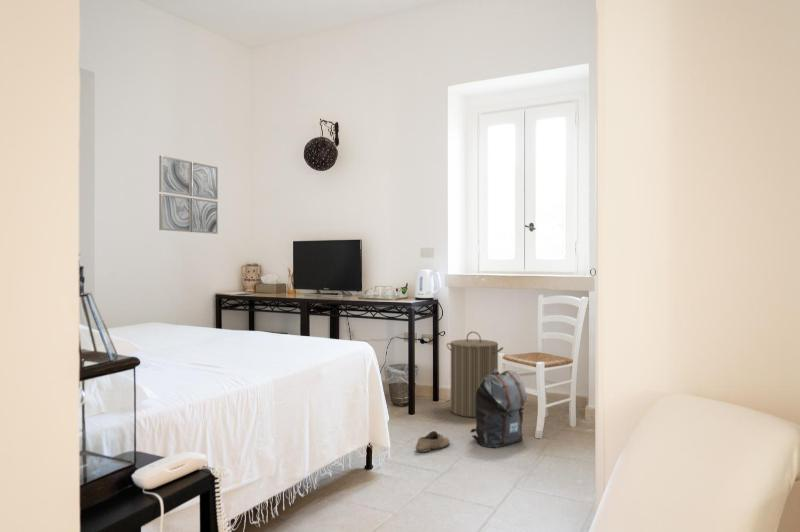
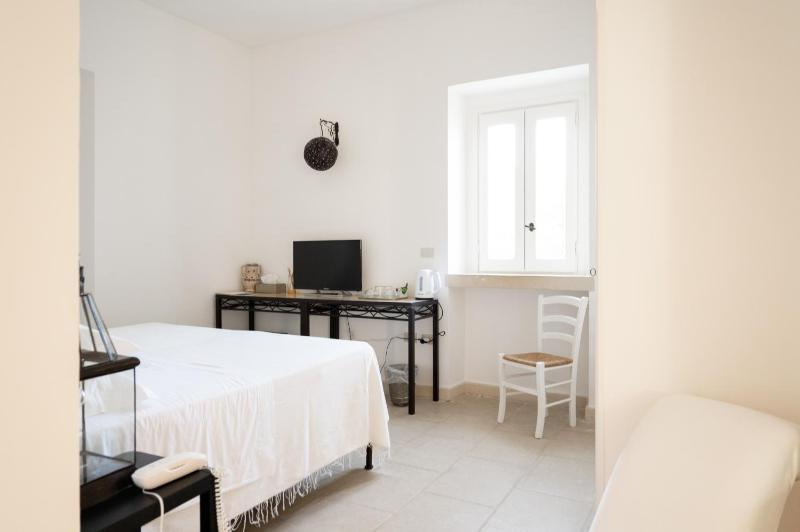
- laundry hamper [446,330,504,418]
- shoe [415,430,451,453]
- backpack [470,369,528,449]
- wall art [158,154,219,235]
